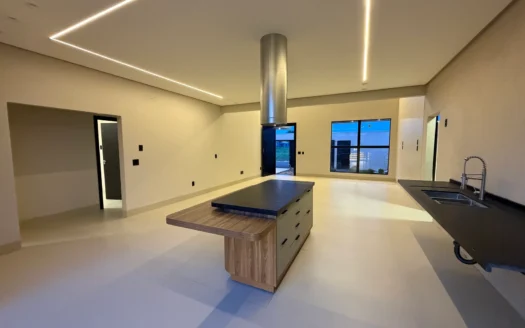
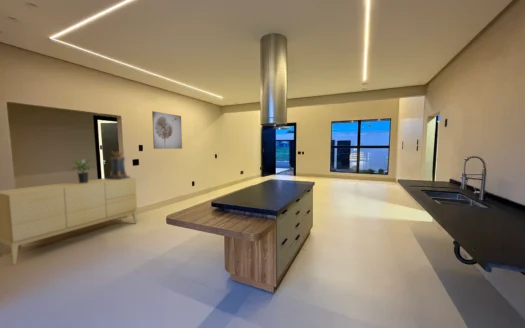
+ pedestal [106,151,132,180]
+ potted plant [70,158,97,183]
+ wall art [151,110,183,150]
+ sideboard [0,177,138,265]
